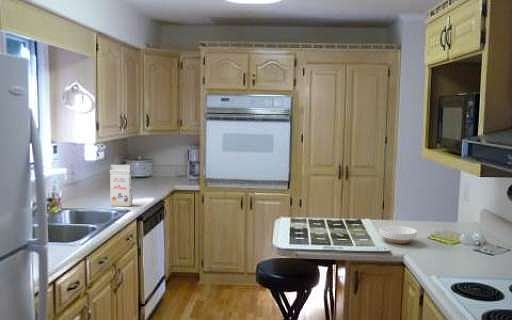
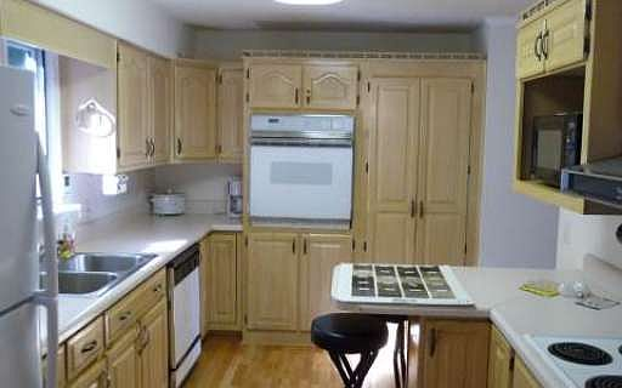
- gift box [109,164,134,207]
- bowl [378,225,418,244]
